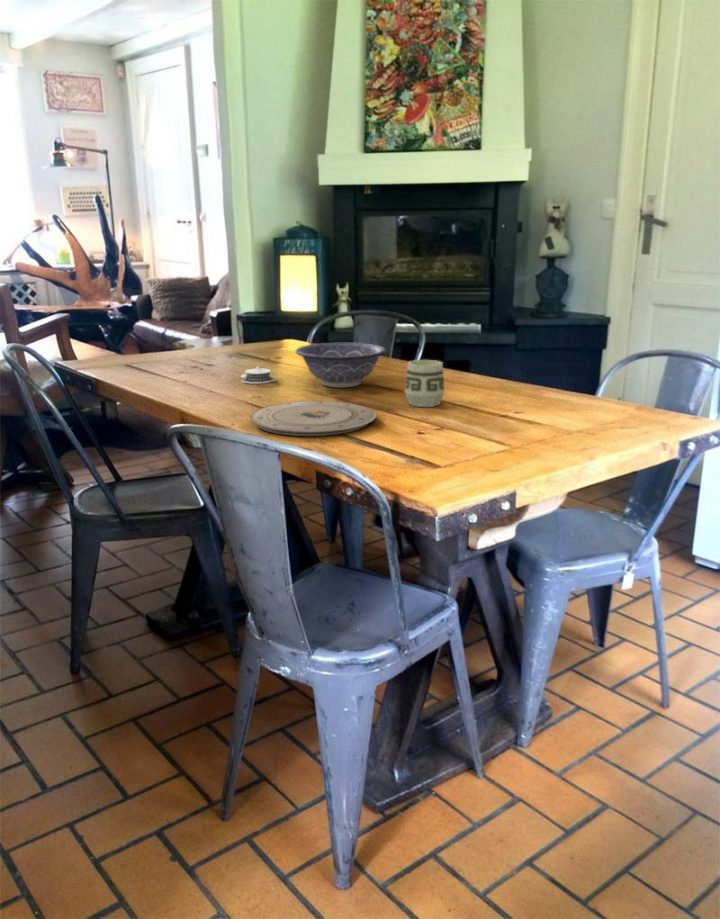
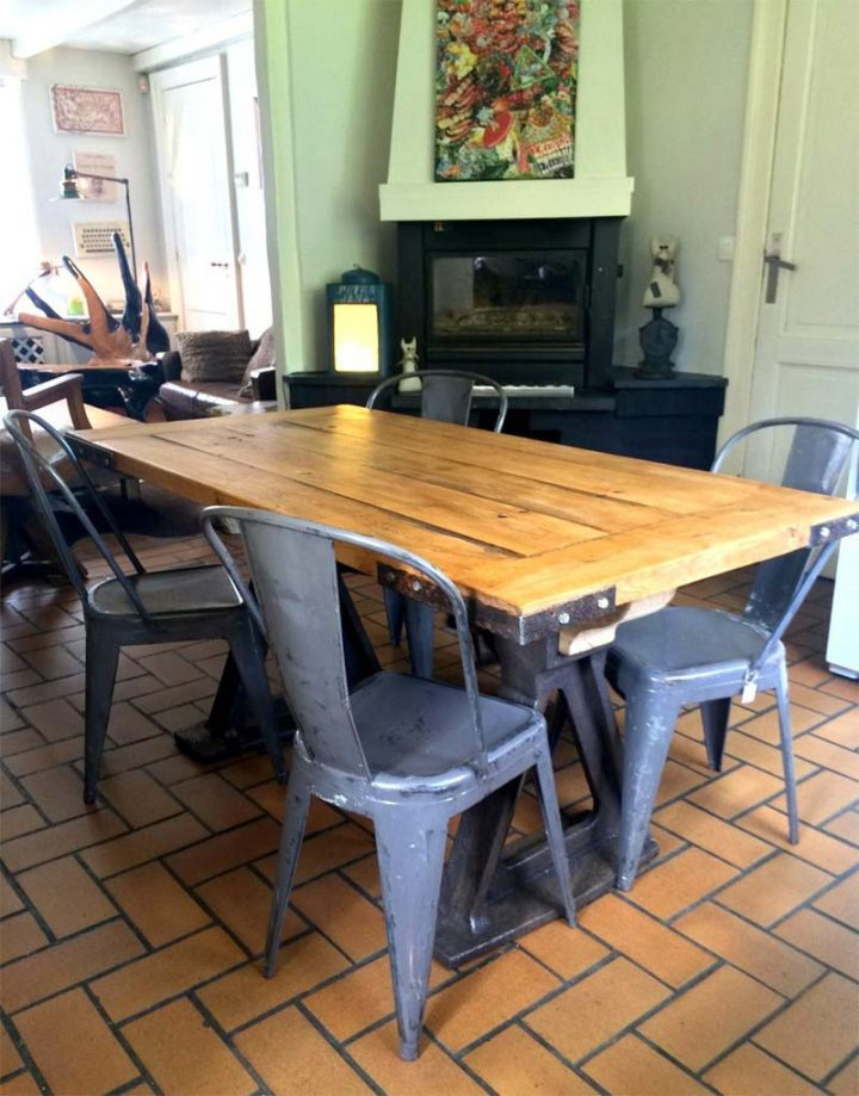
- decorative bowl [294,342,388,389]
- architectural model [240,365,277,385]
- plate [249,400,377,437]
- cup [404,359,446,408]
